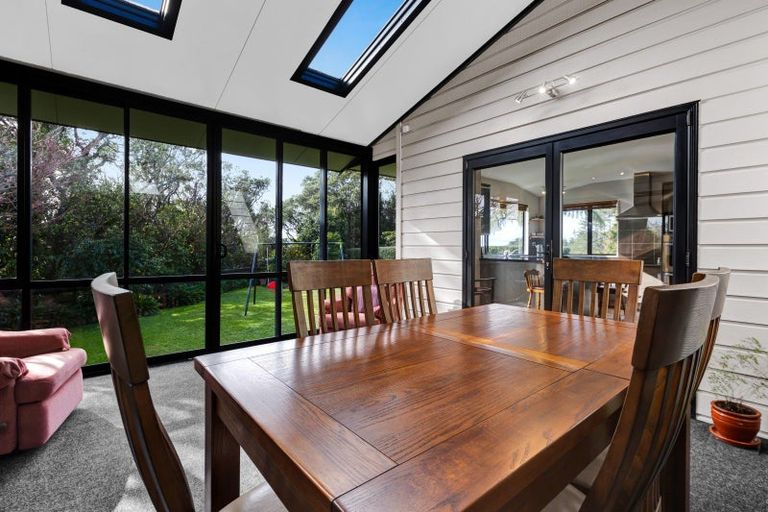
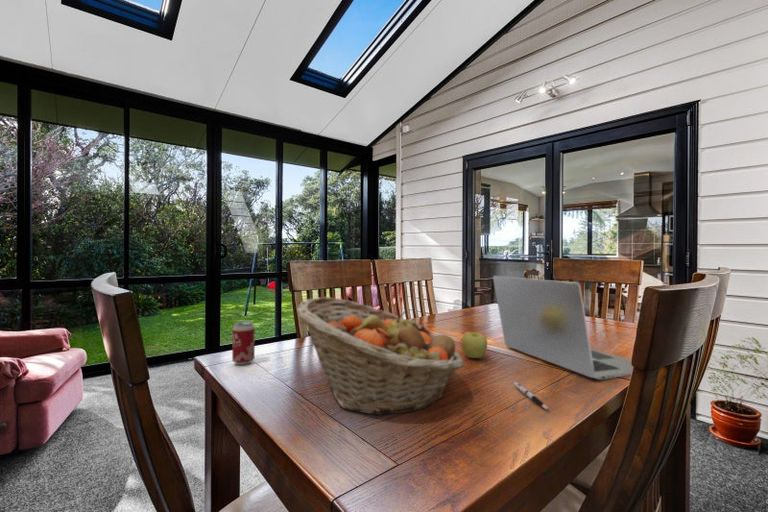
+ laptop [492,275,633,381]
+ beverage can [231,320,256,366]
+ apple [460,331,488,359]
+ pen [513,381,550,411]
+ fruit basket [296,296,465,416]
